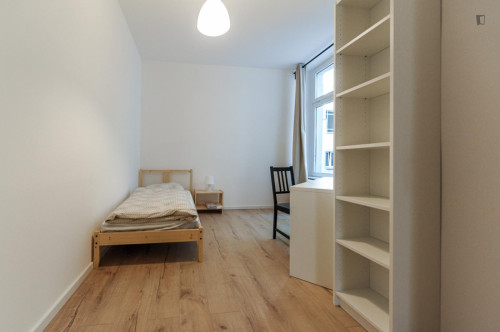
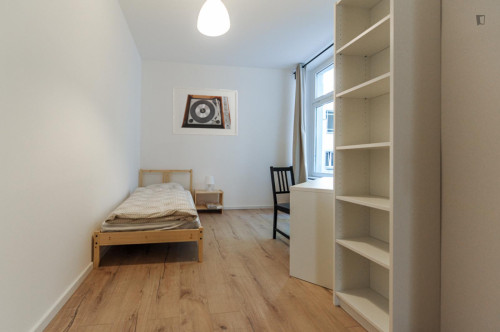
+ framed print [171,85,238,137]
